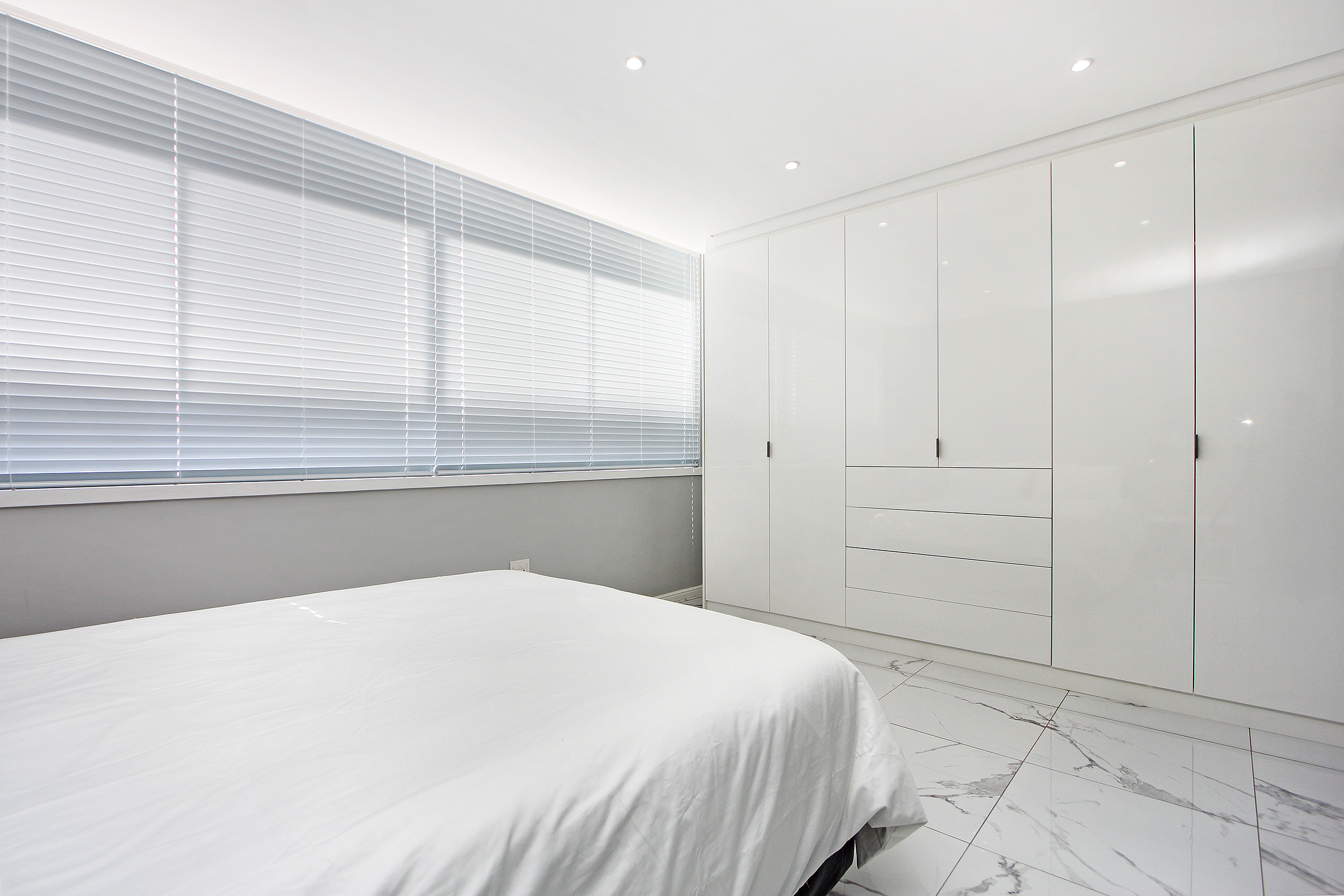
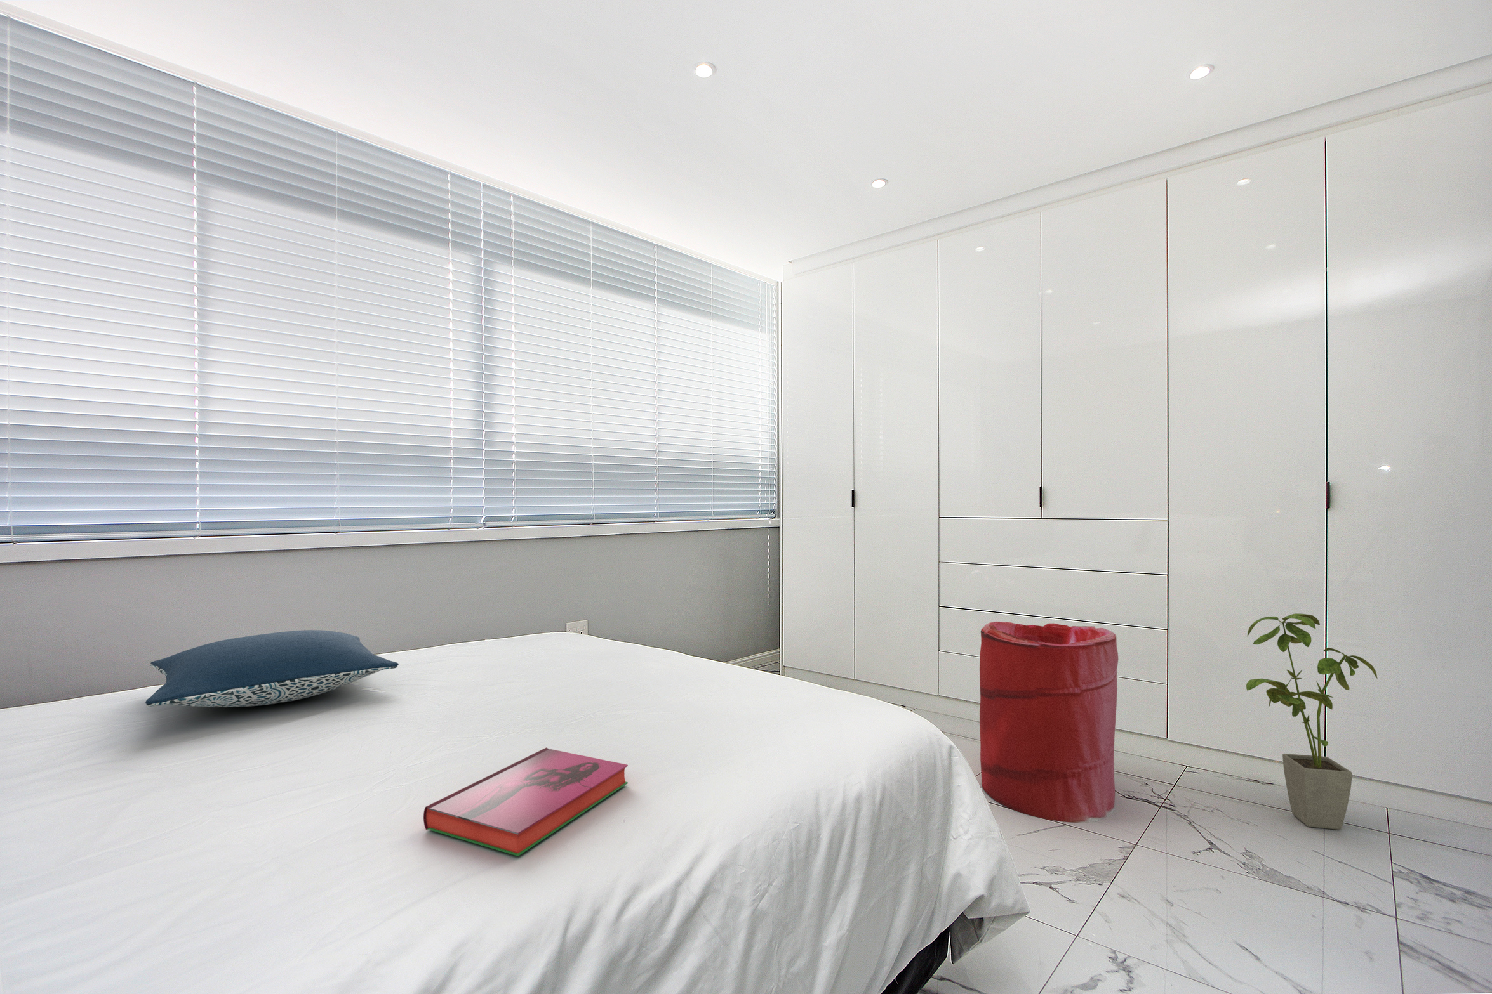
+ house plant [1246,612,1379,830]
+ laundry hamper [979,621,1119,823]
+ hardback book [423,747,628,856]
+ pillow [144,629,400,708]
